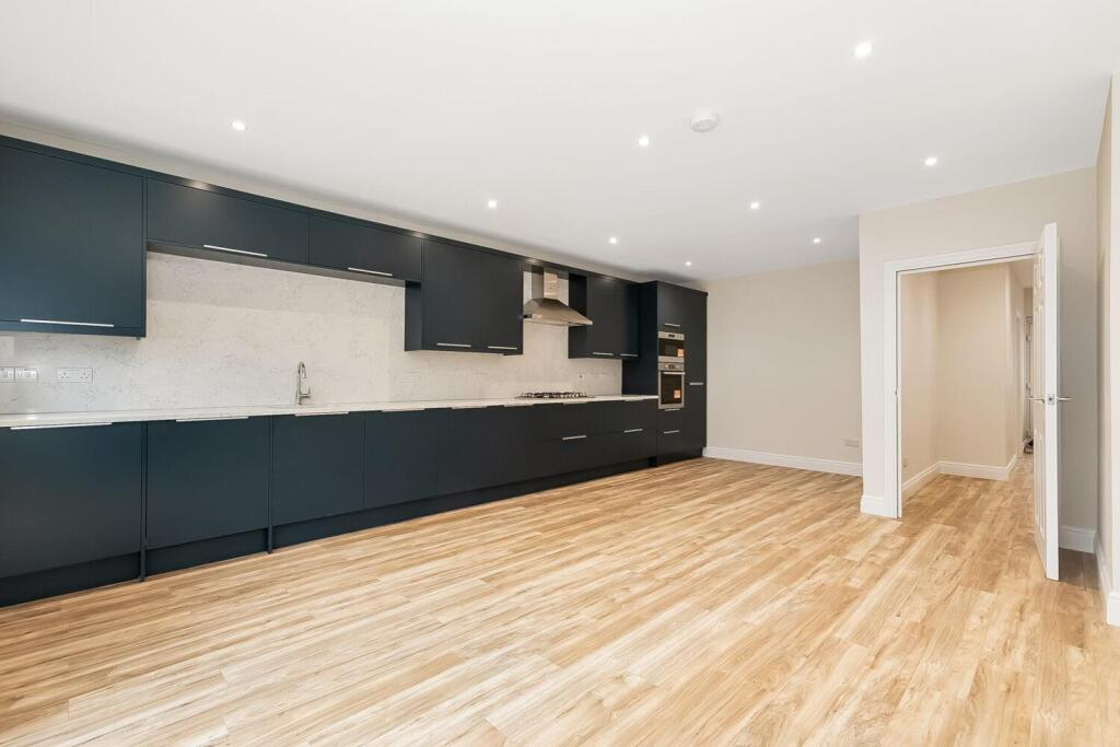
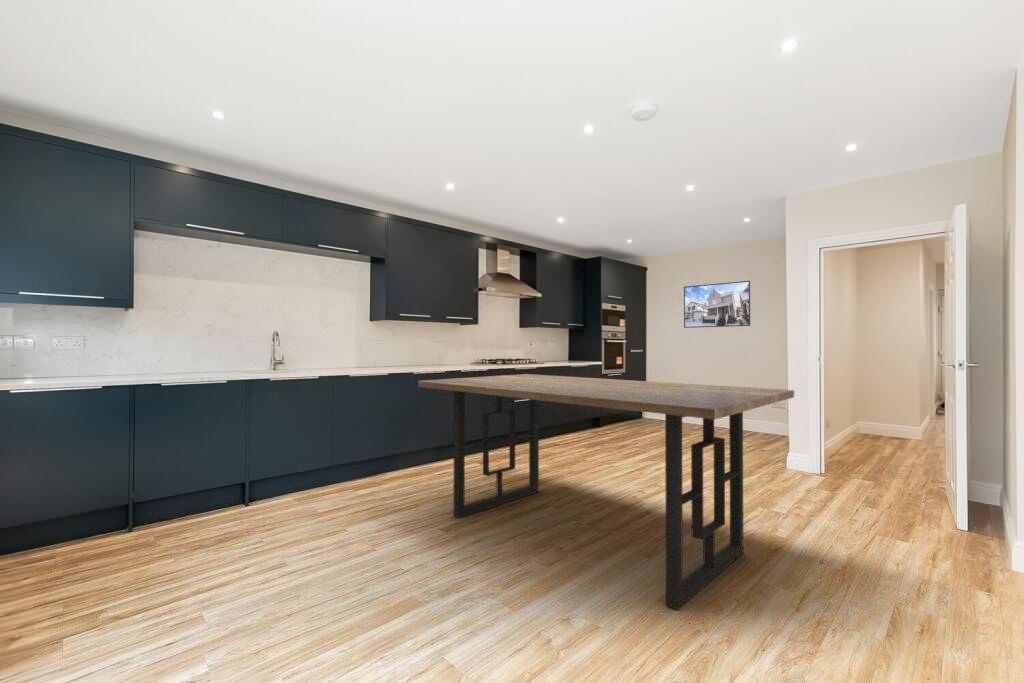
+ dining table [417,373,795,611]
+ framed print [683,280,751,329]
